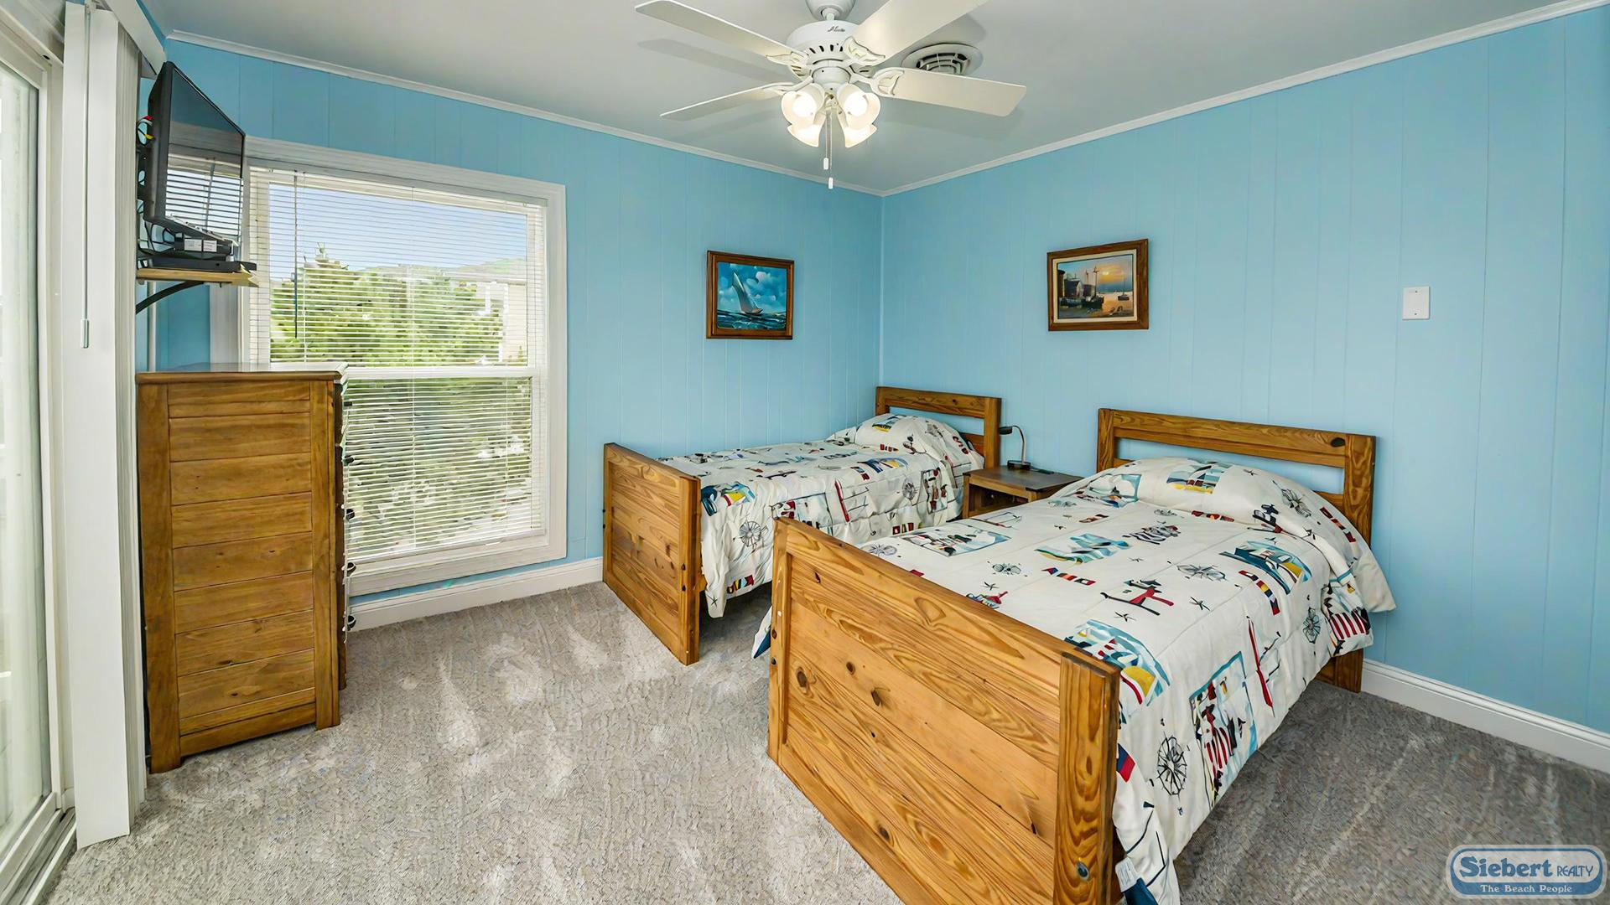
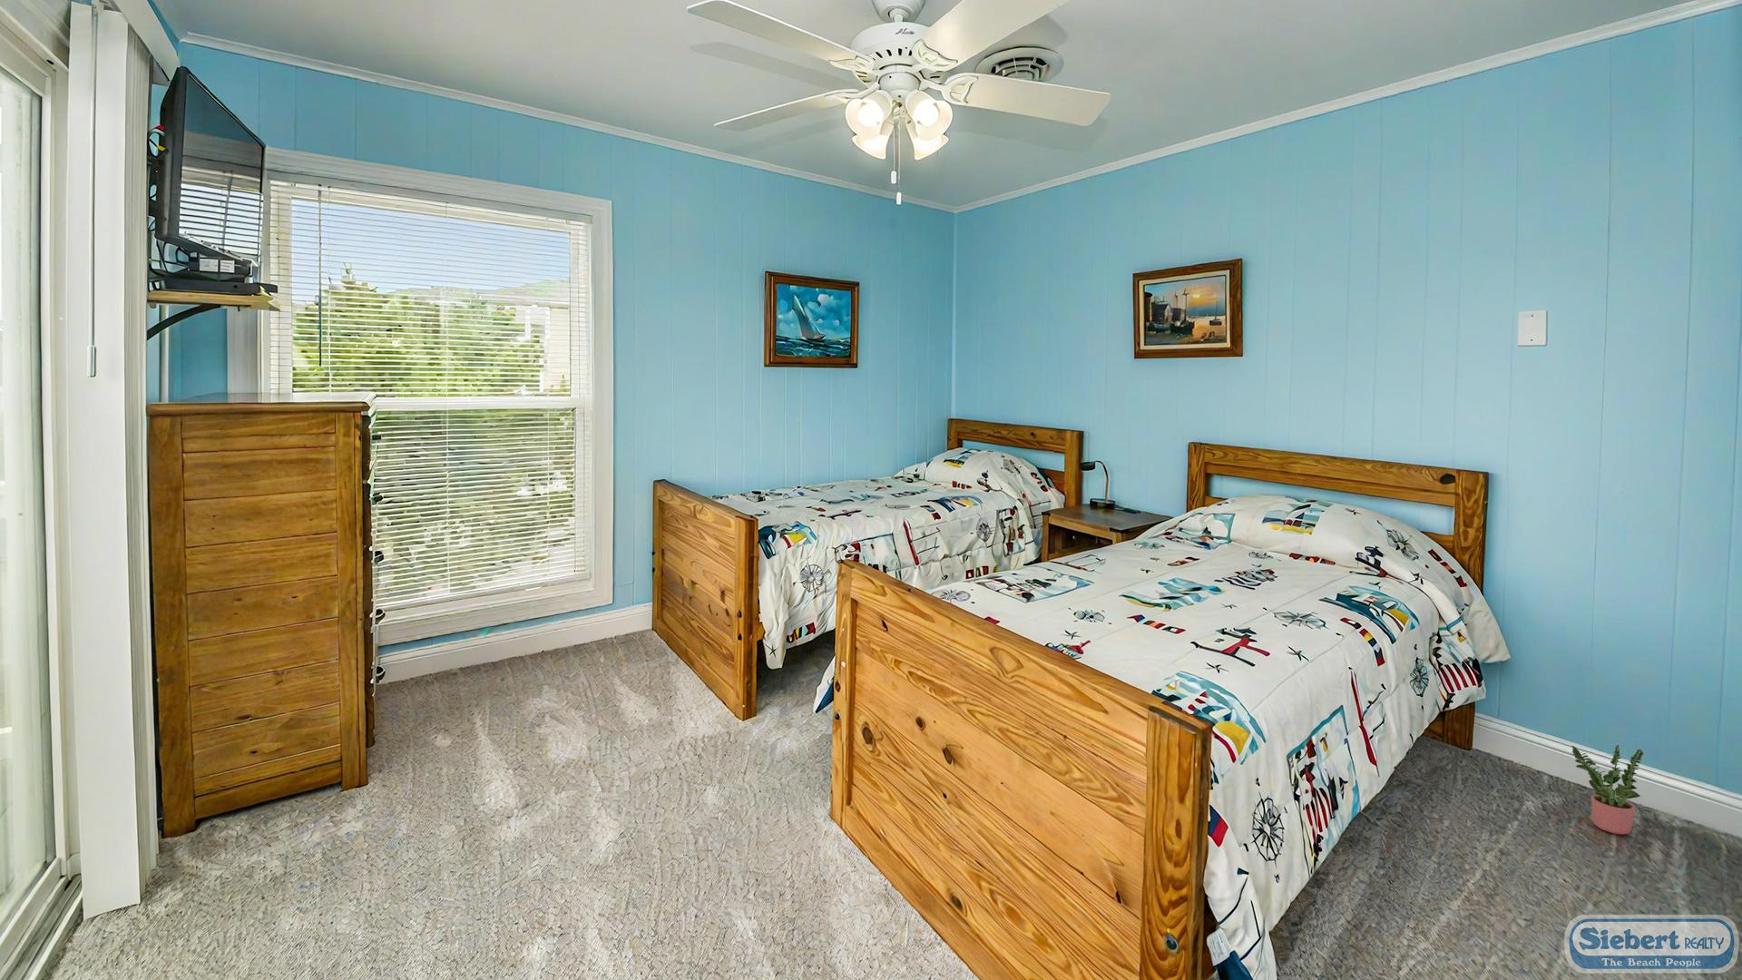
+ potted plant [1571,744,1644,835]
